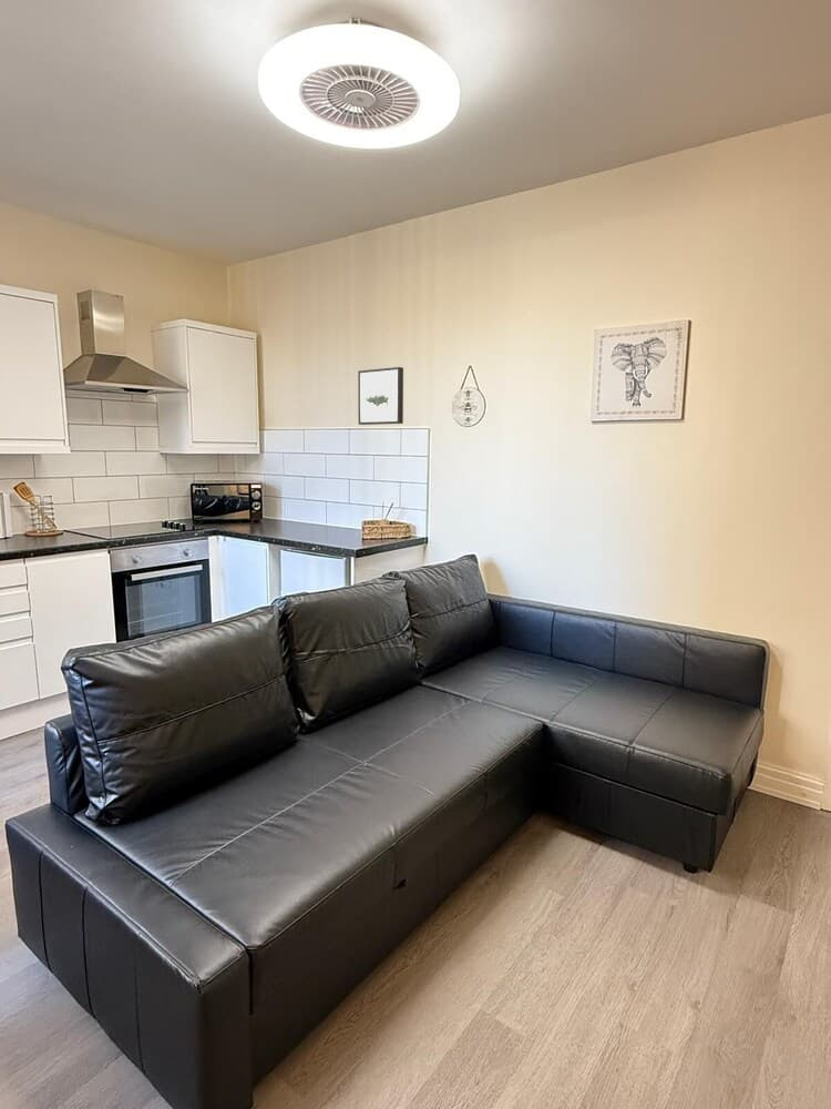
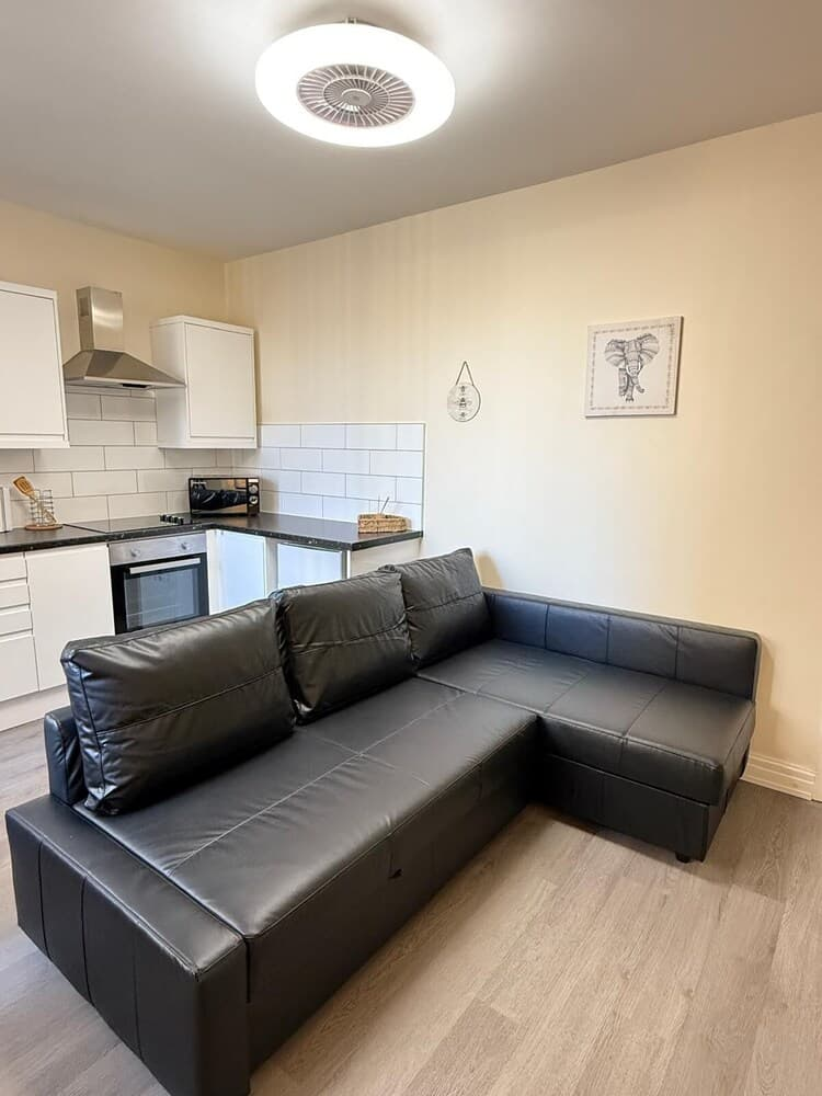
- wall art [357,366,404,426]
